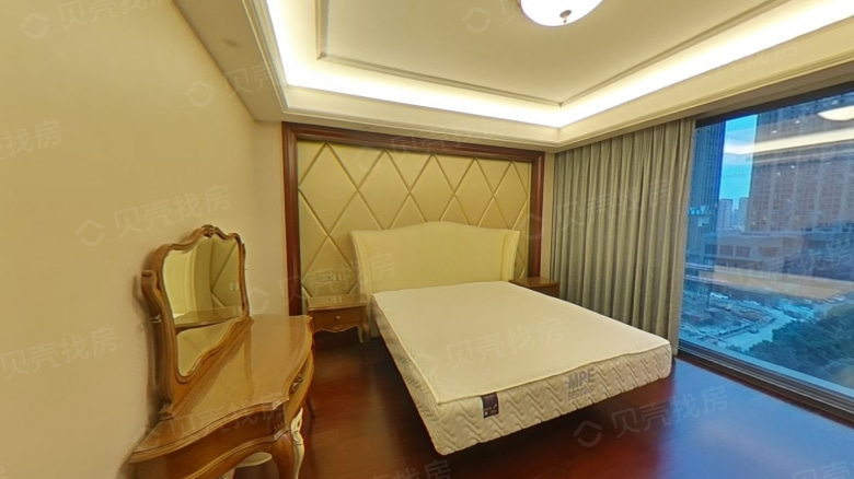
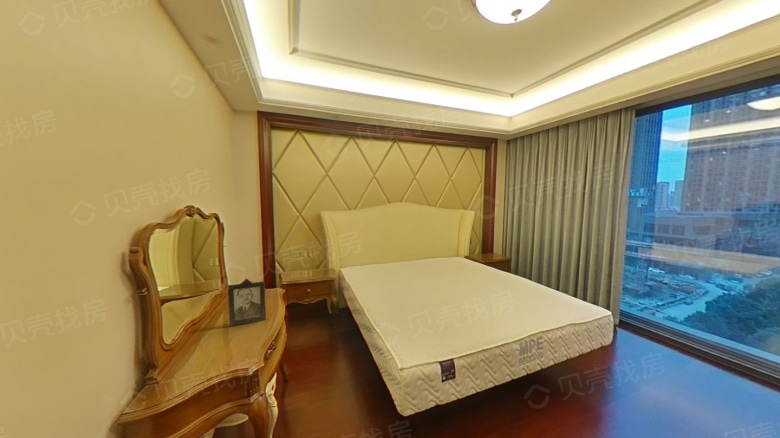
+ photo frame [227,278,267,327]
